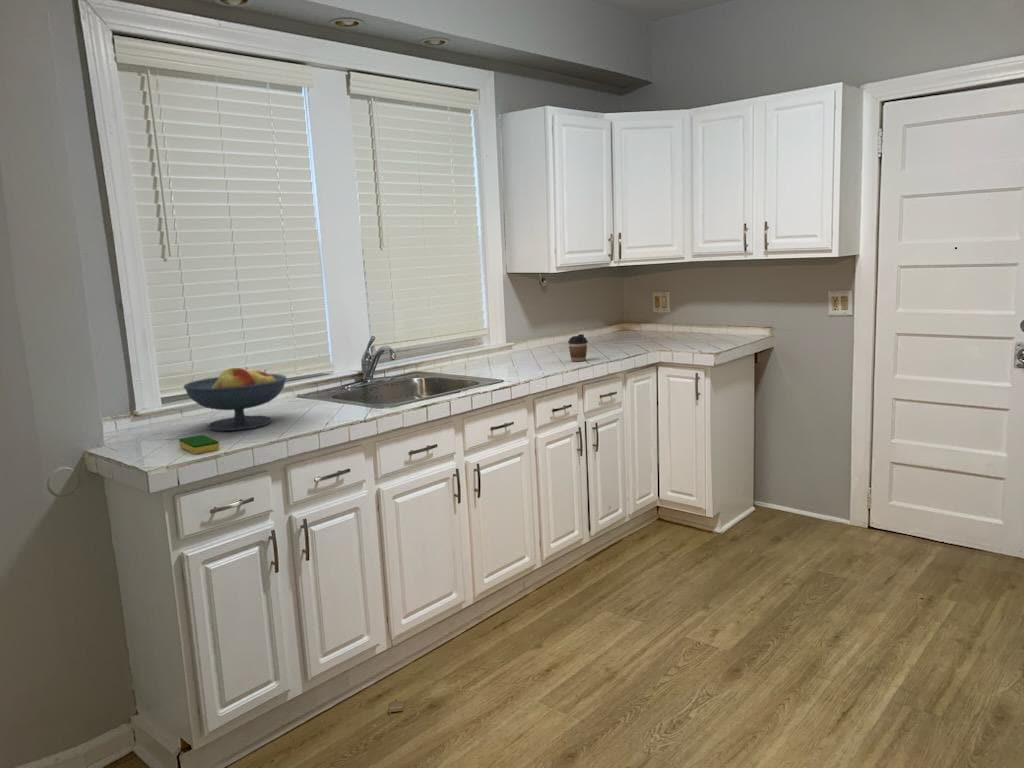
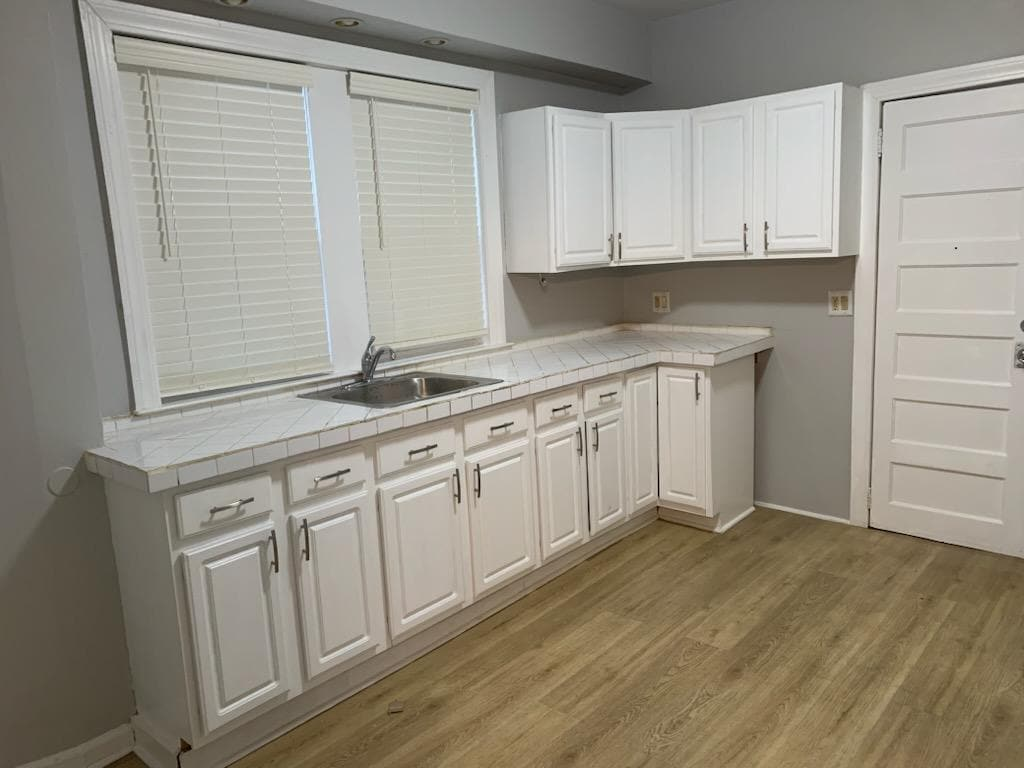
- coffee cup [567,333,589,362]
- dish sponge [178,434,220,455]
- fruit bowl [183,366,287,432]
